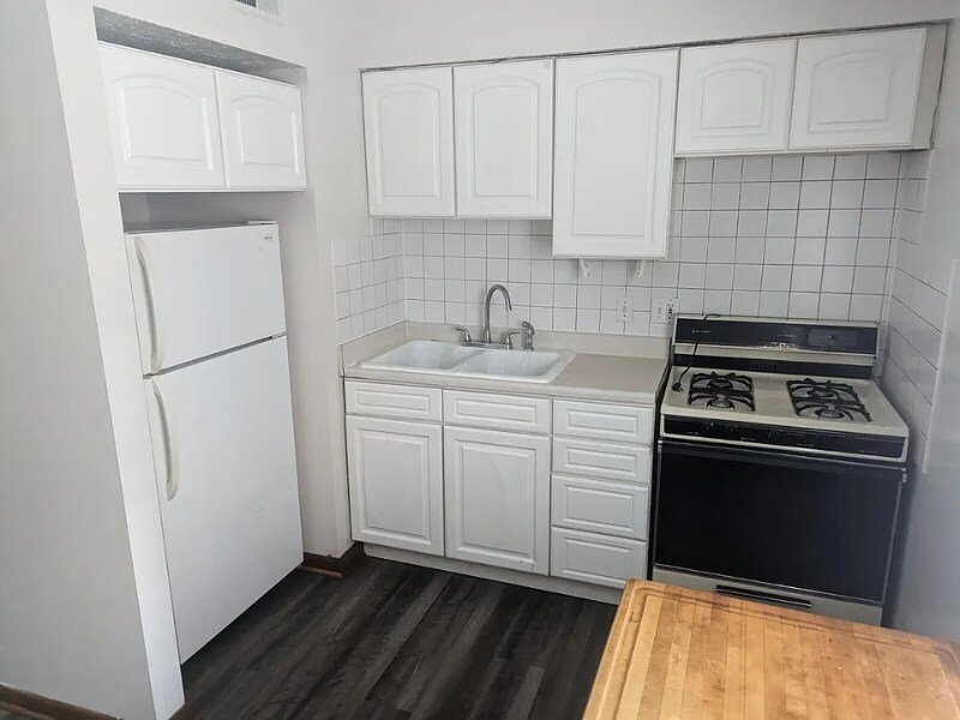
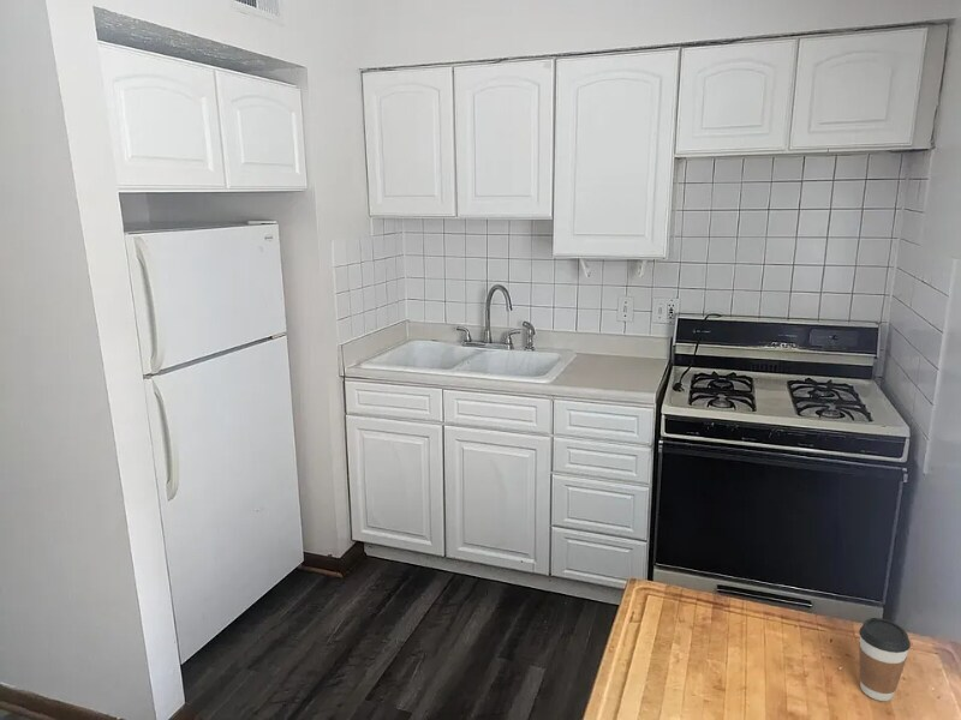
+ coffee cup [858,617,912,702]
